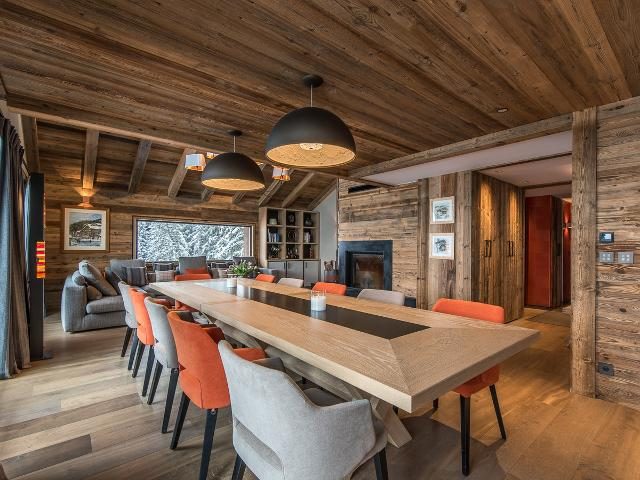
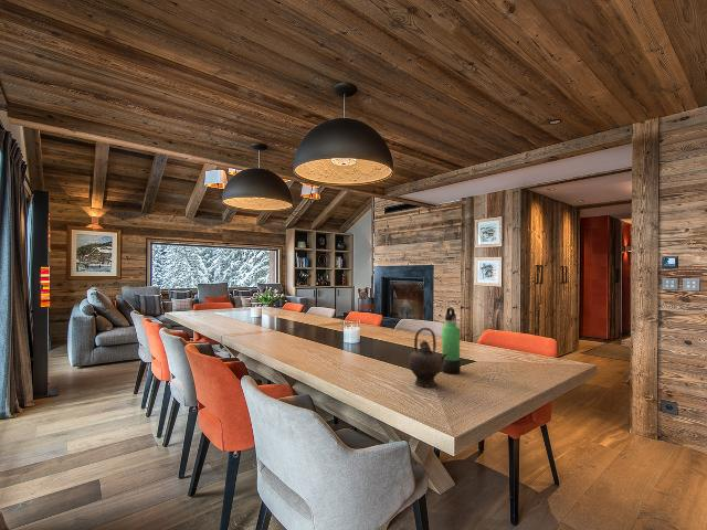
+ thermos bottle [441,307,462,375]
+ teapot [408,327,449,388]
